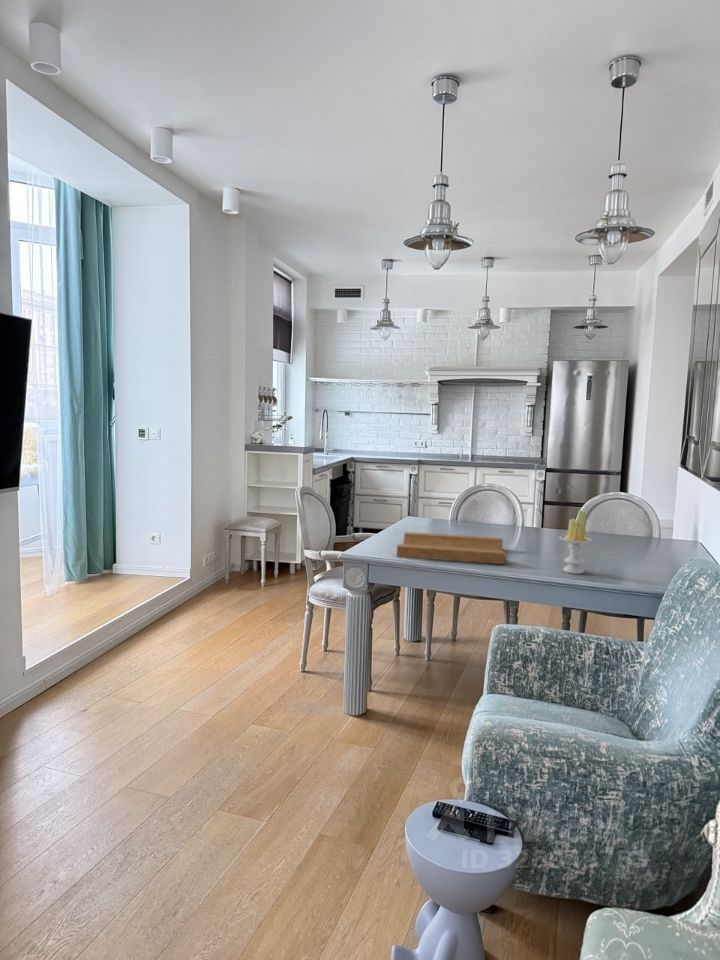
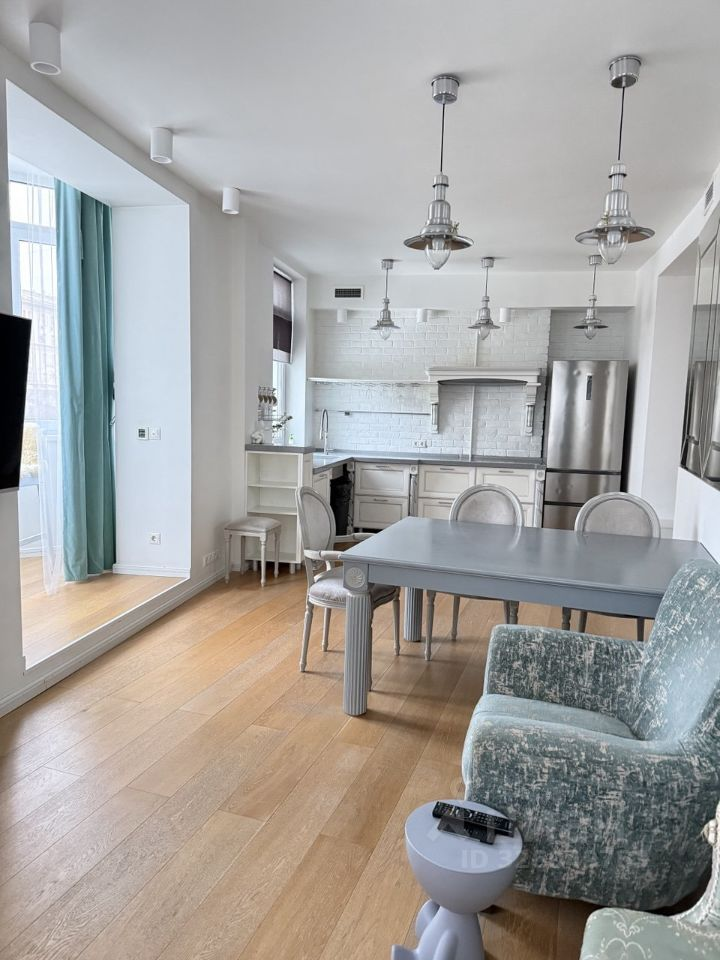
- candle [558,509,594,575]
- cutting board [396,531,506,565]
